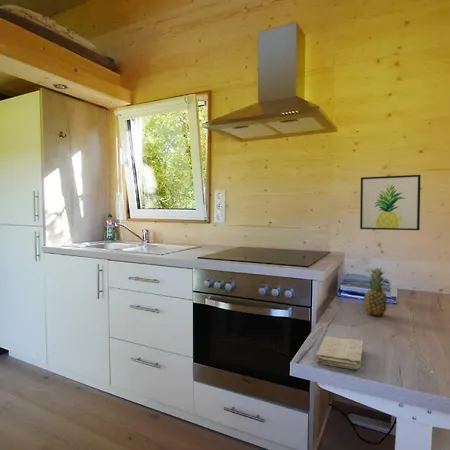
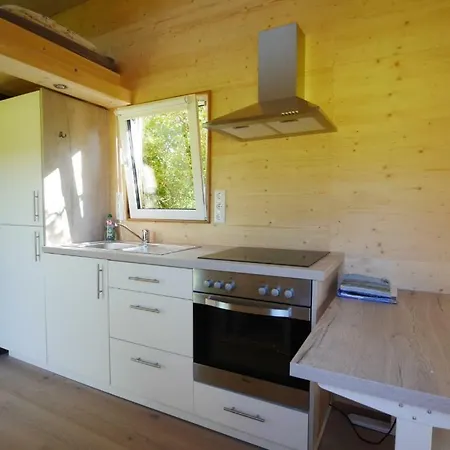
- wall art [359,174,422,231]
- fruit [363,267,388,317]
- washcloth [315,335,364,370]
